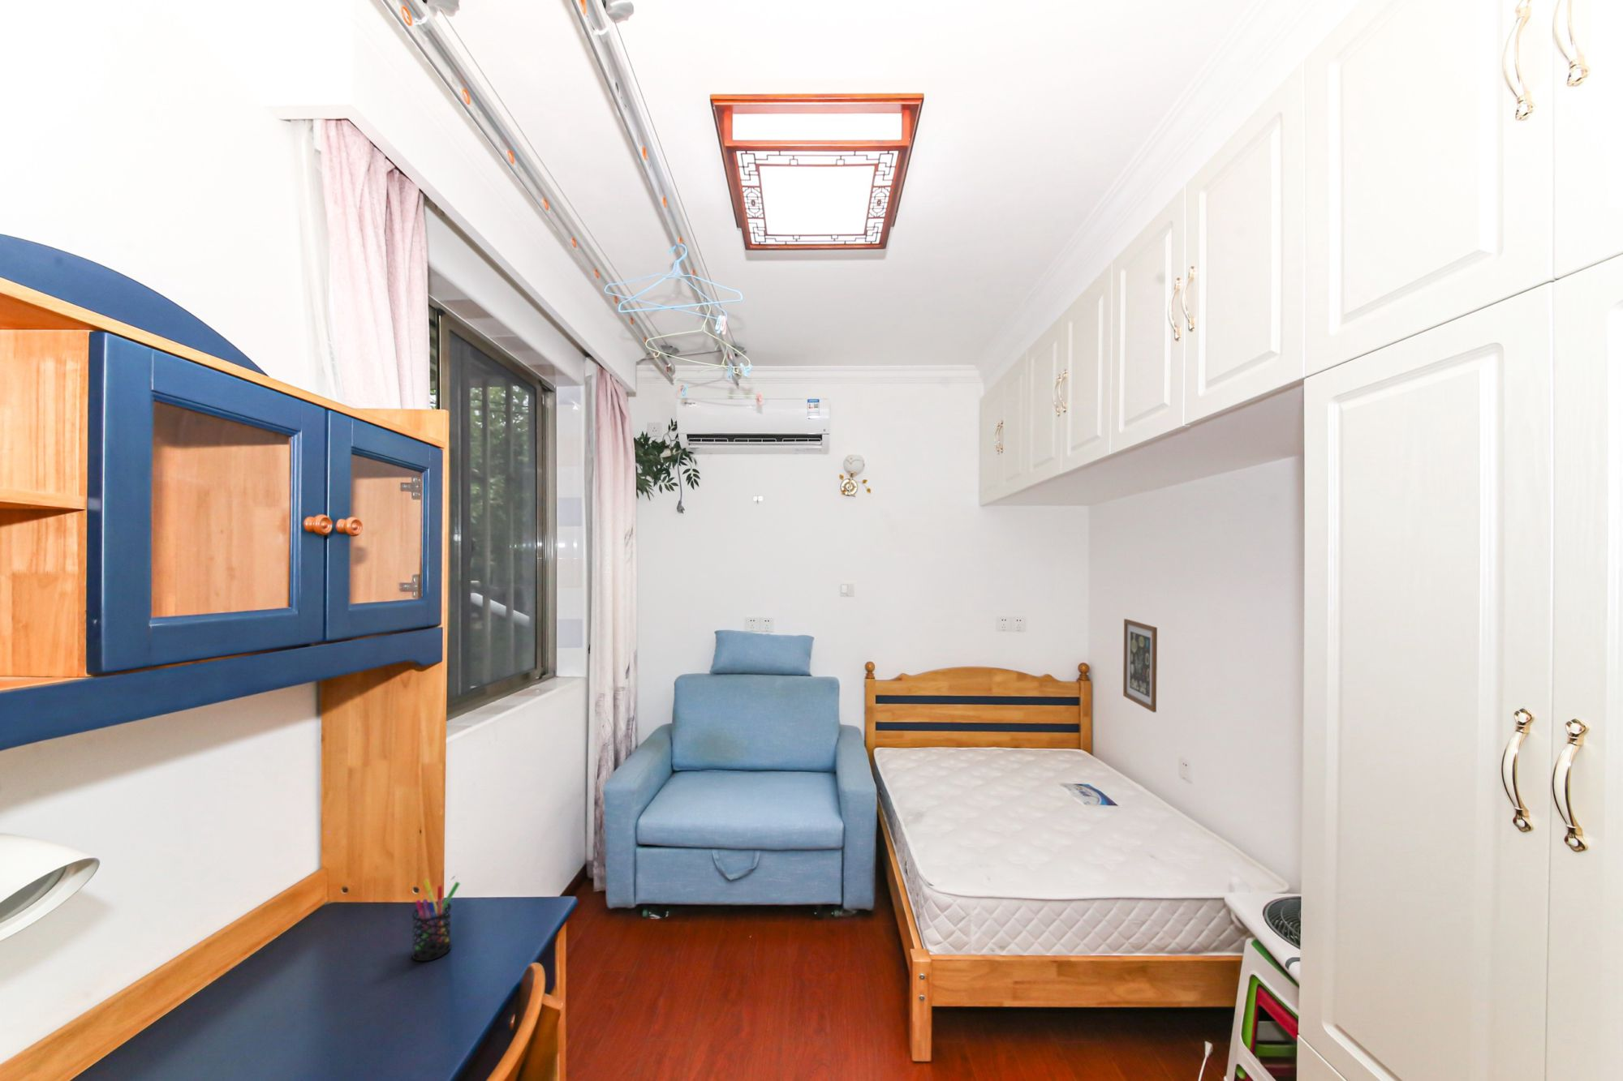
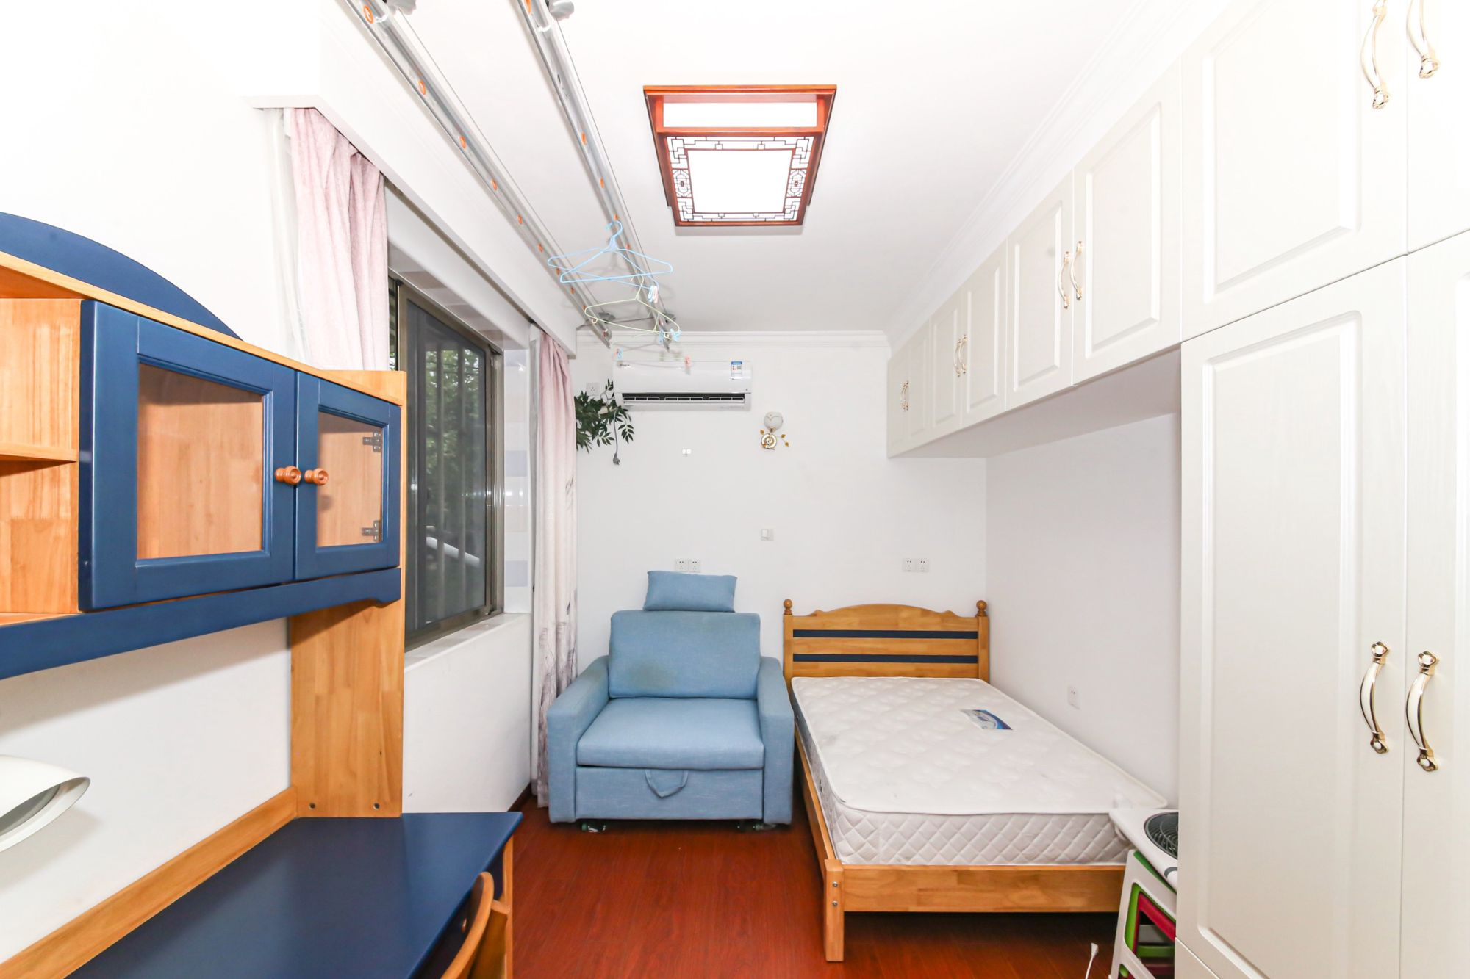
- wall art [1122,618,1158,714]
- pen holder [411,878,461,962]
